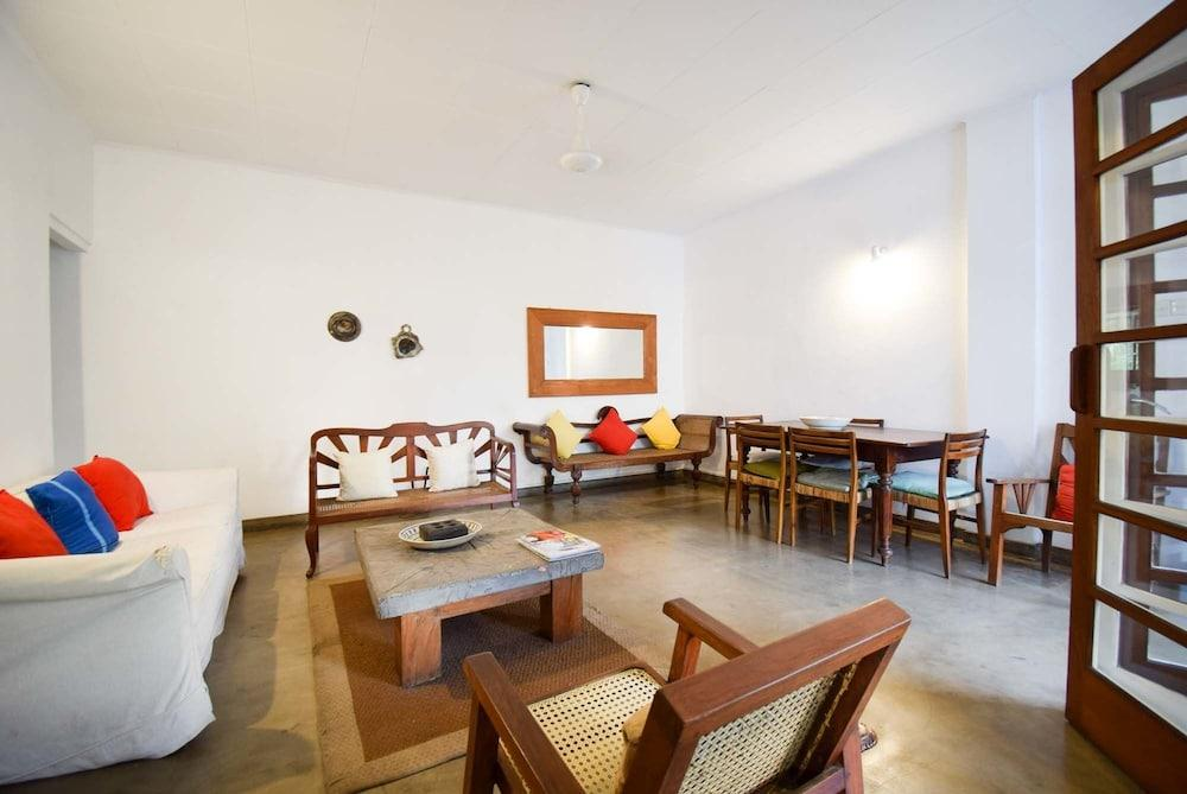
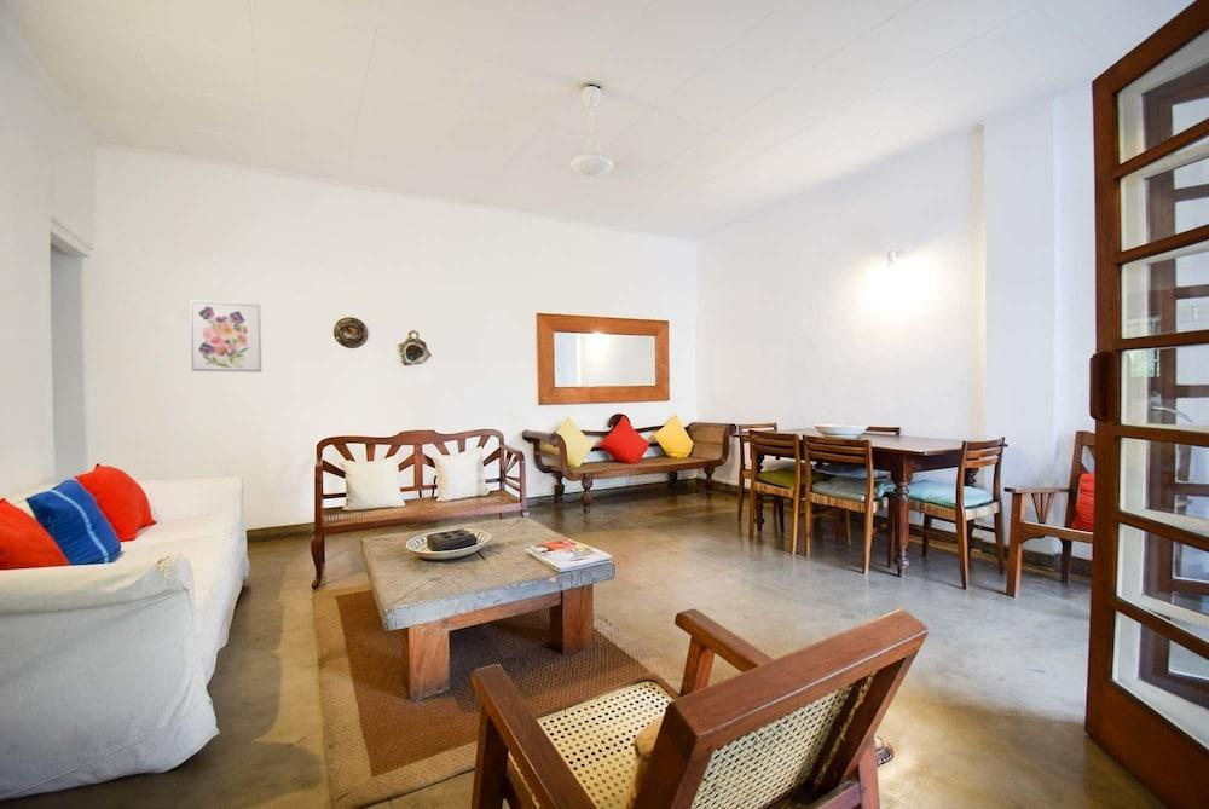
+ wall art [189,299,262,374]
